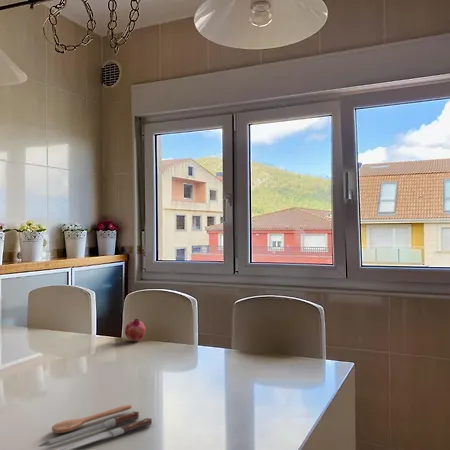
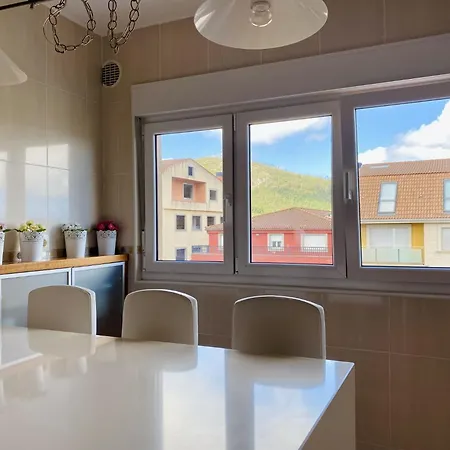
- spoon [37,404,153,450]
- fruit [124,318,146,342]
